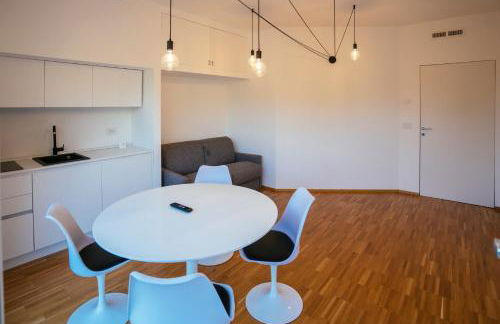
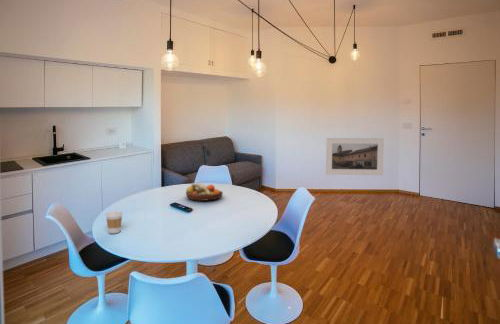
+ coffee cup [105,210,123,234]
+ fruit bowl [185,182,224,202]
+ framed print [325,137,385,176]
